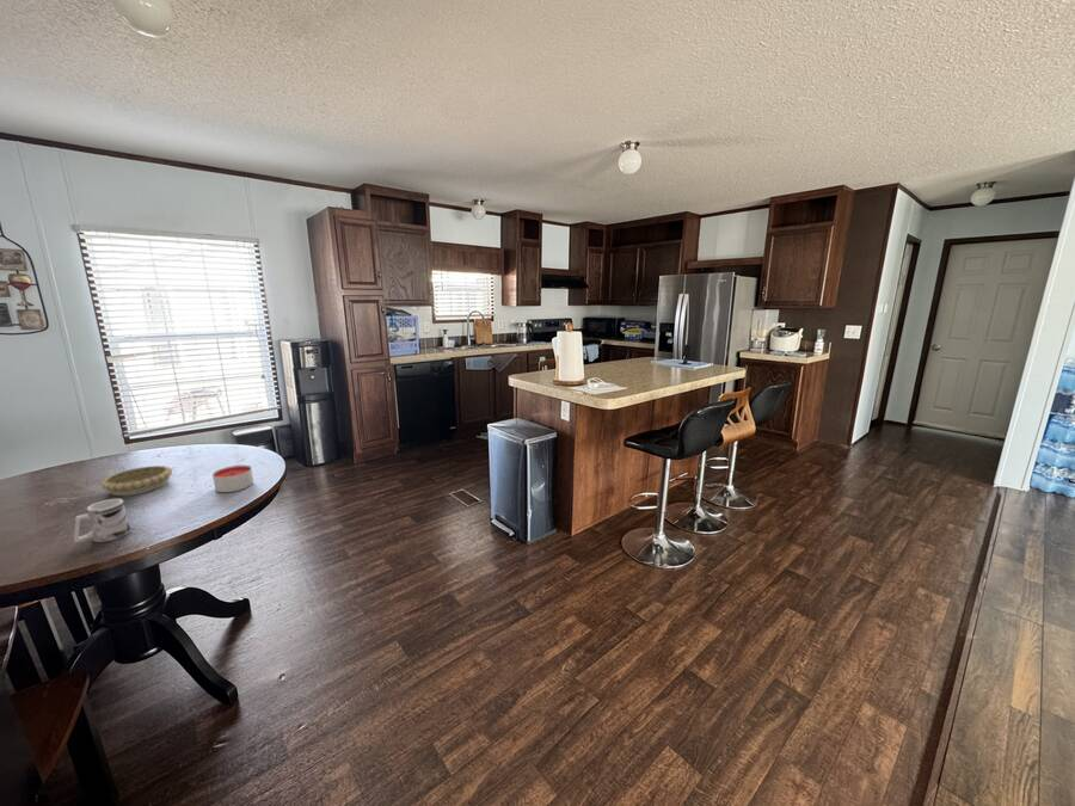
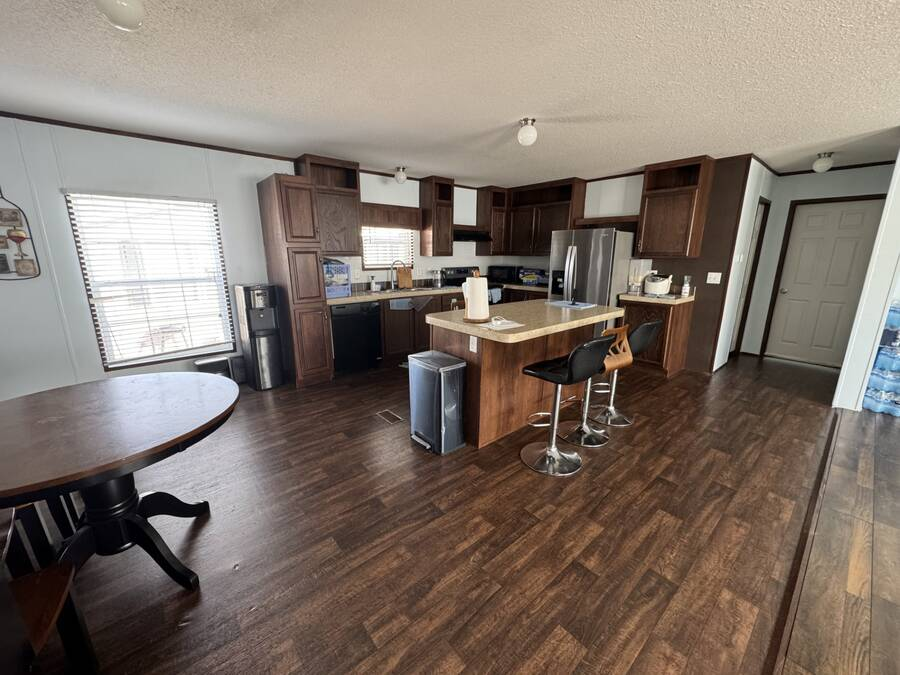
- candle [211,464,254,493]
- mug [73,498,133,543]
- decorative bowl [99,464,173,497]
